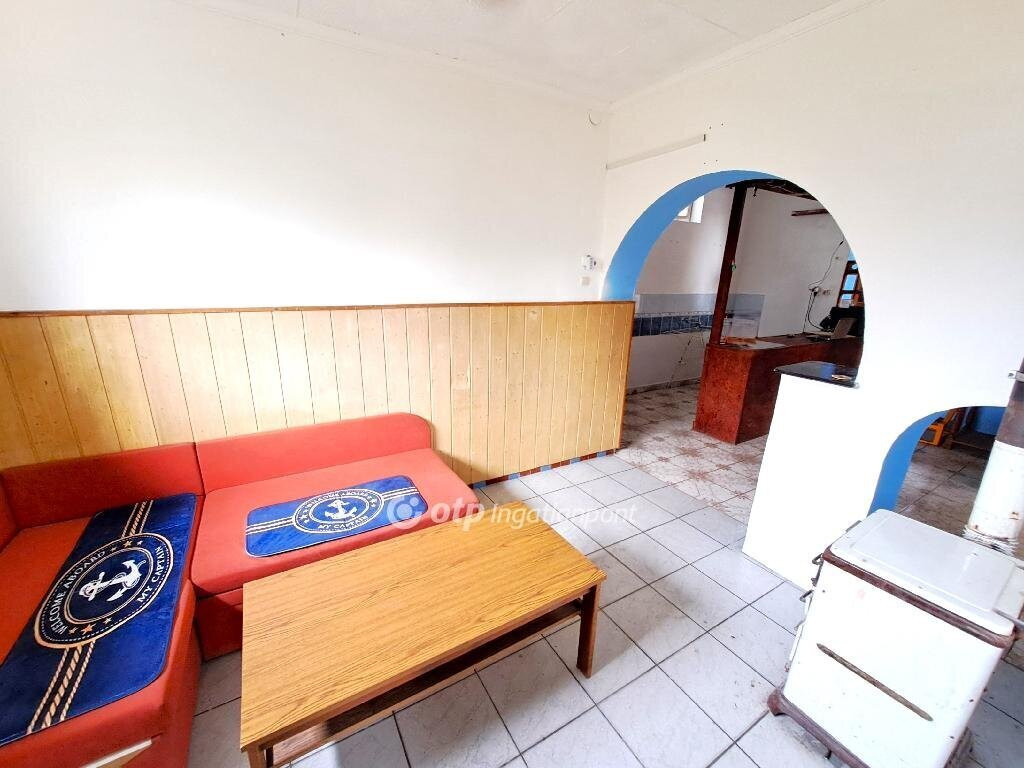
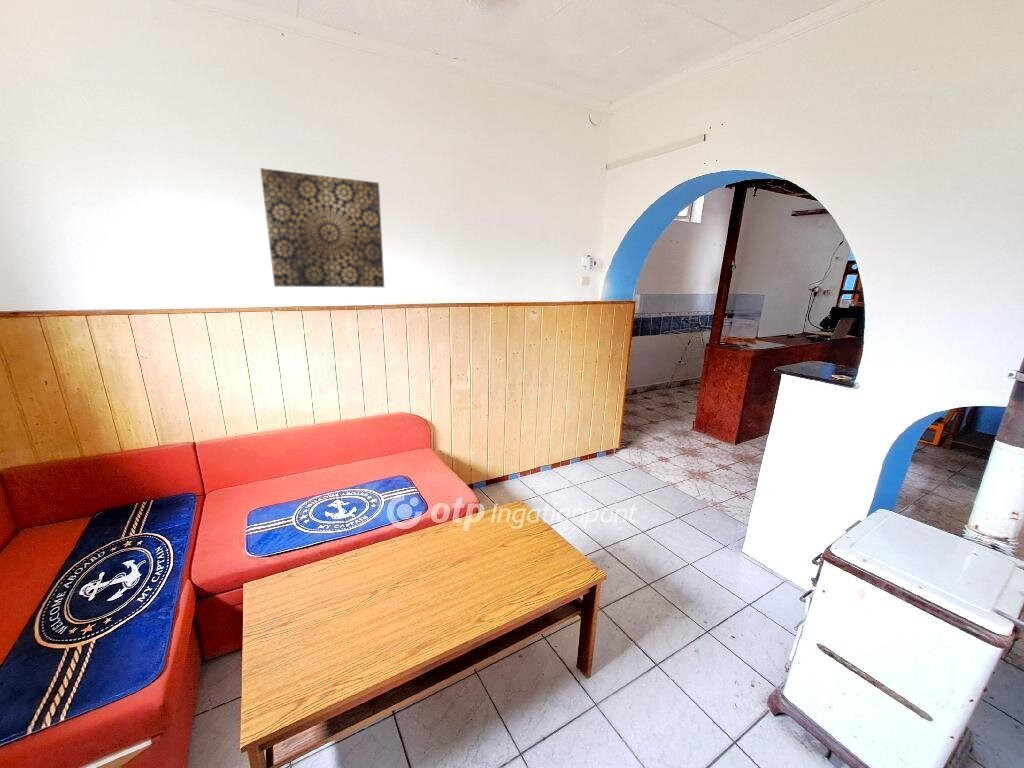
+ wall art [259,167,385,288]
